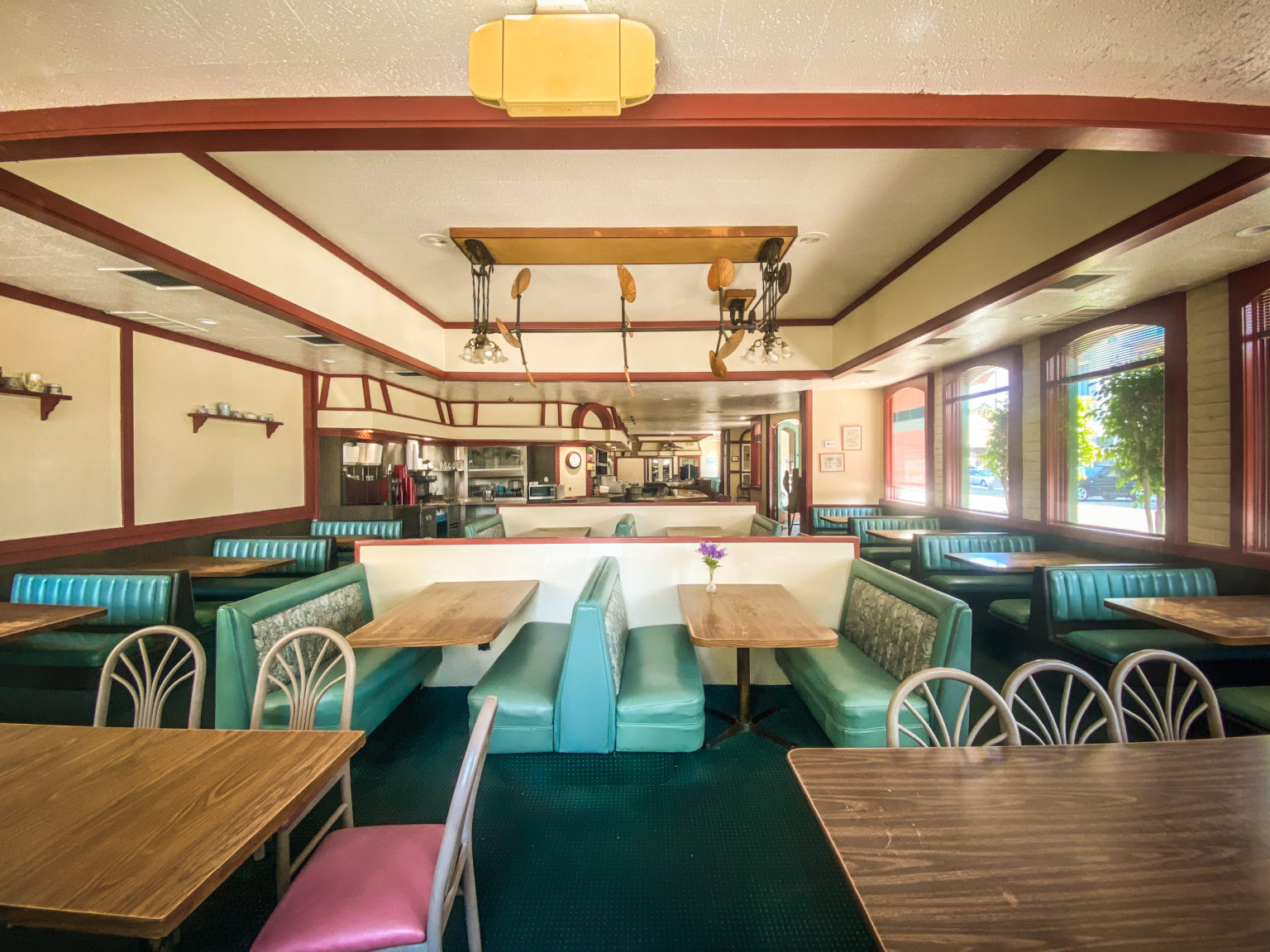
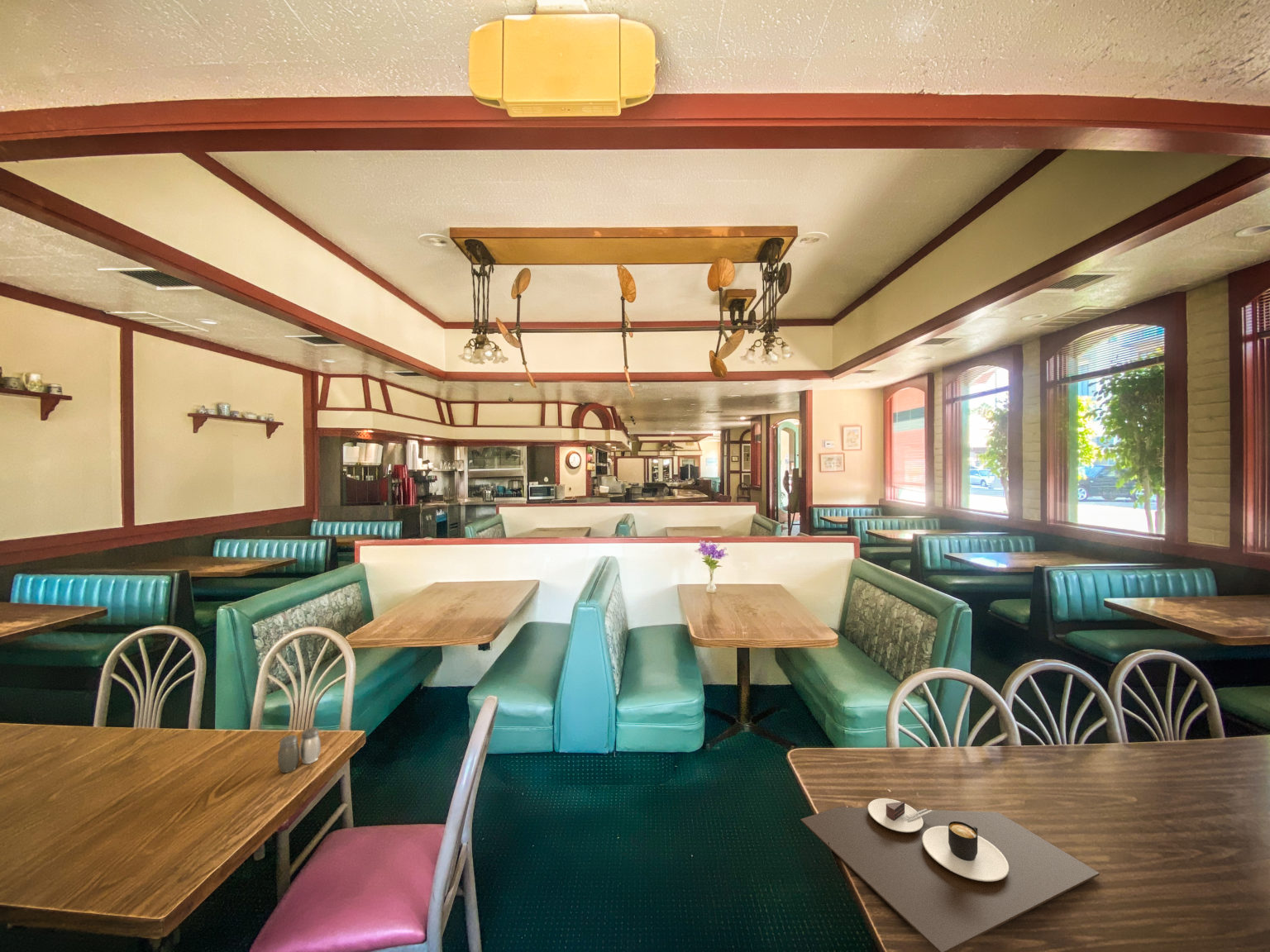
+ salt and pepper shaker [277,726,322,773]
+ place mat [800,797,1101,952]
